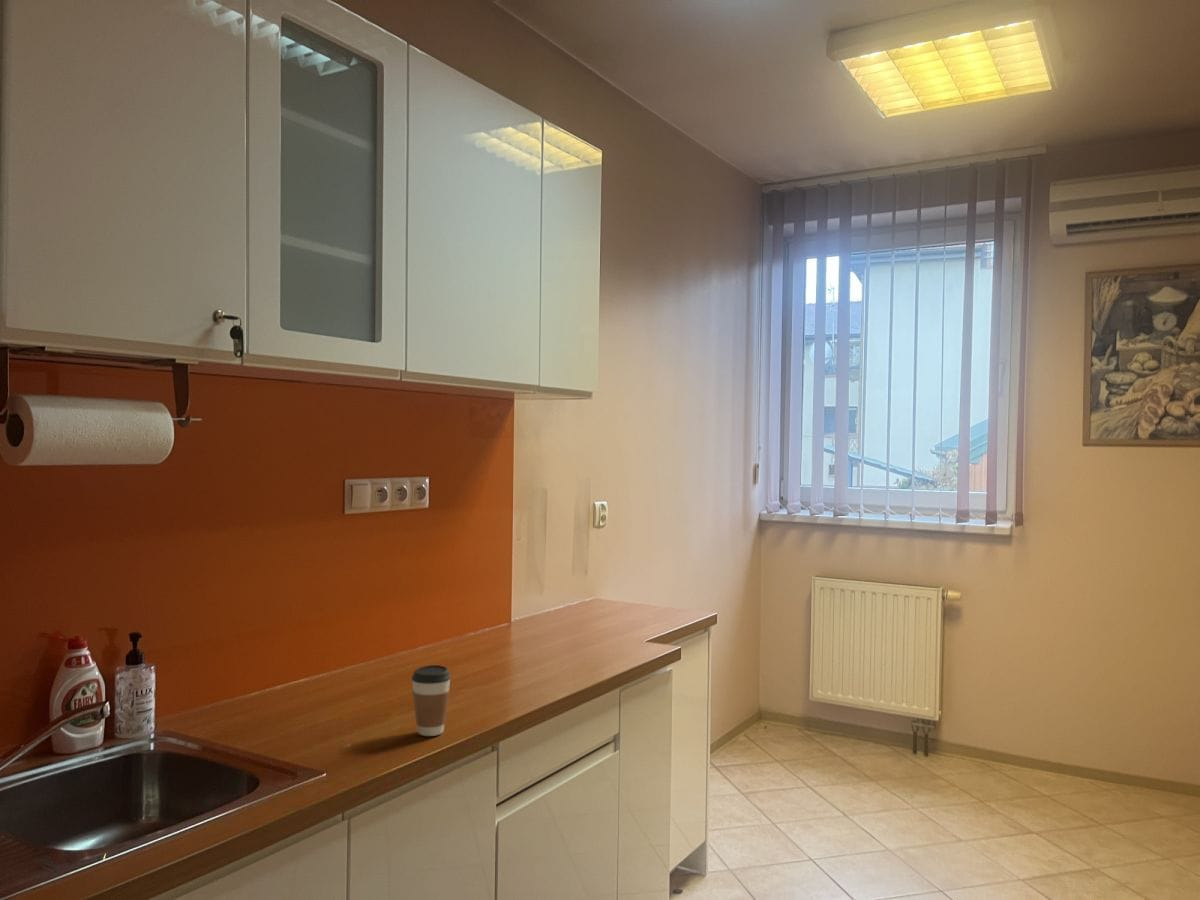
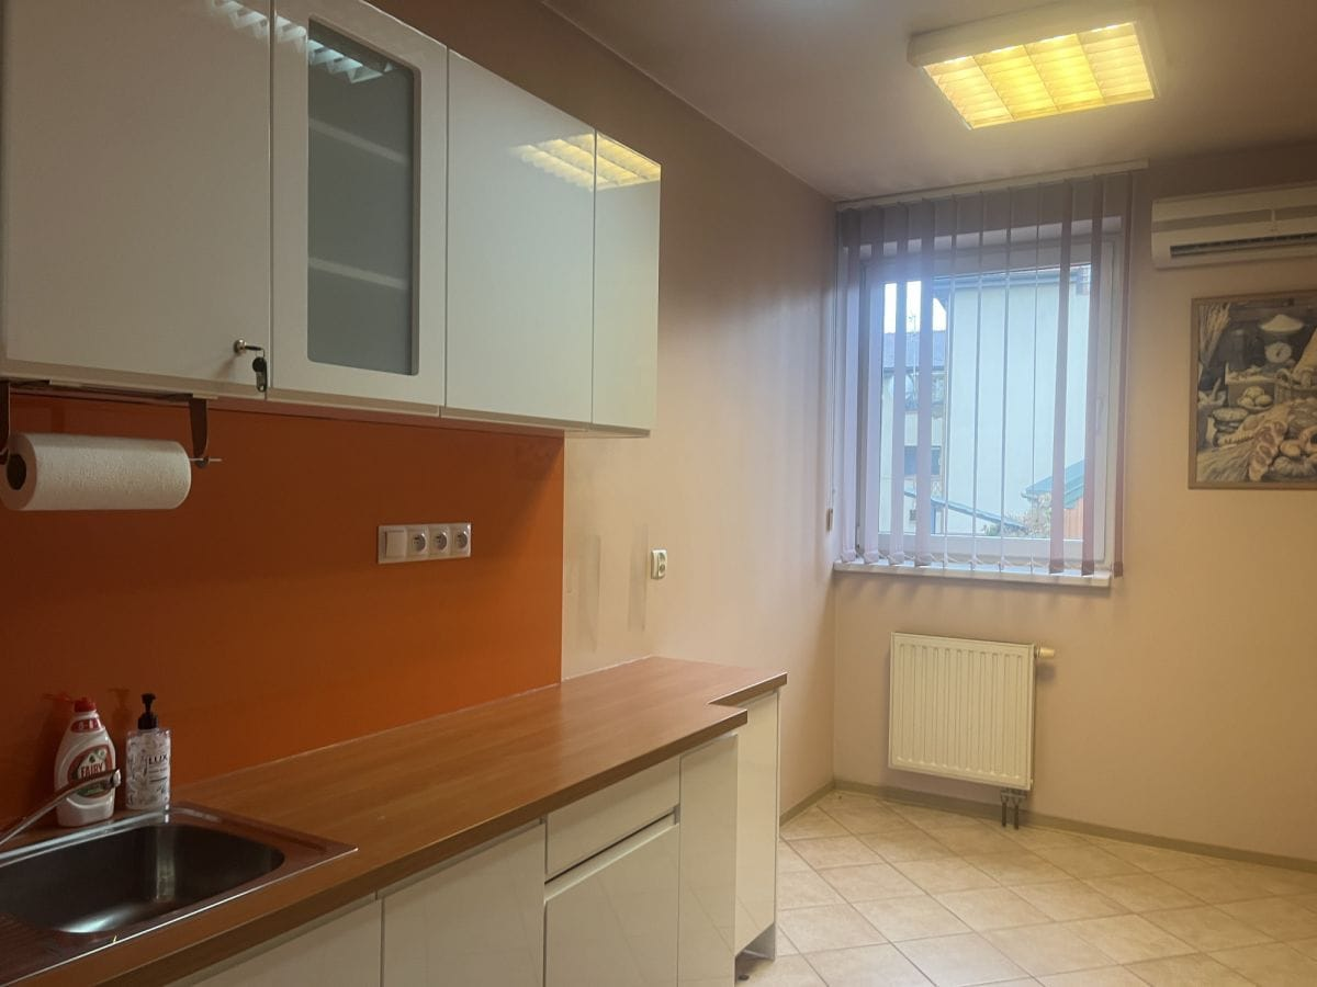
- coffee cup [410,664,452,737]
